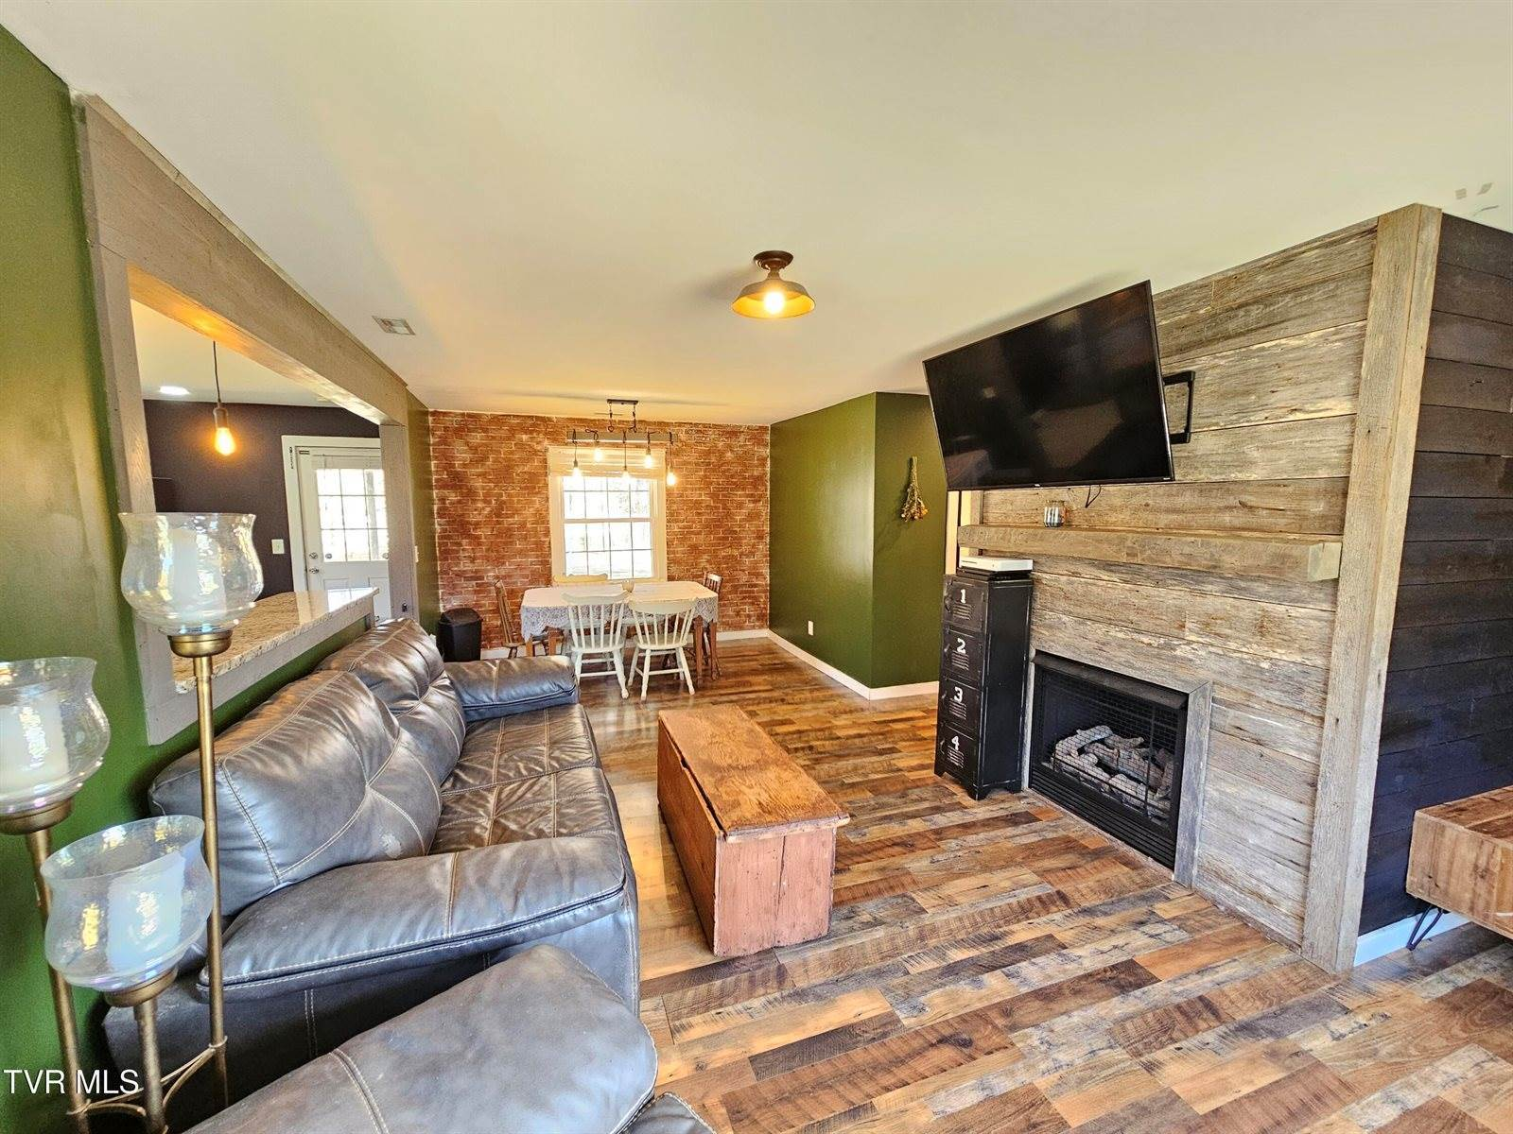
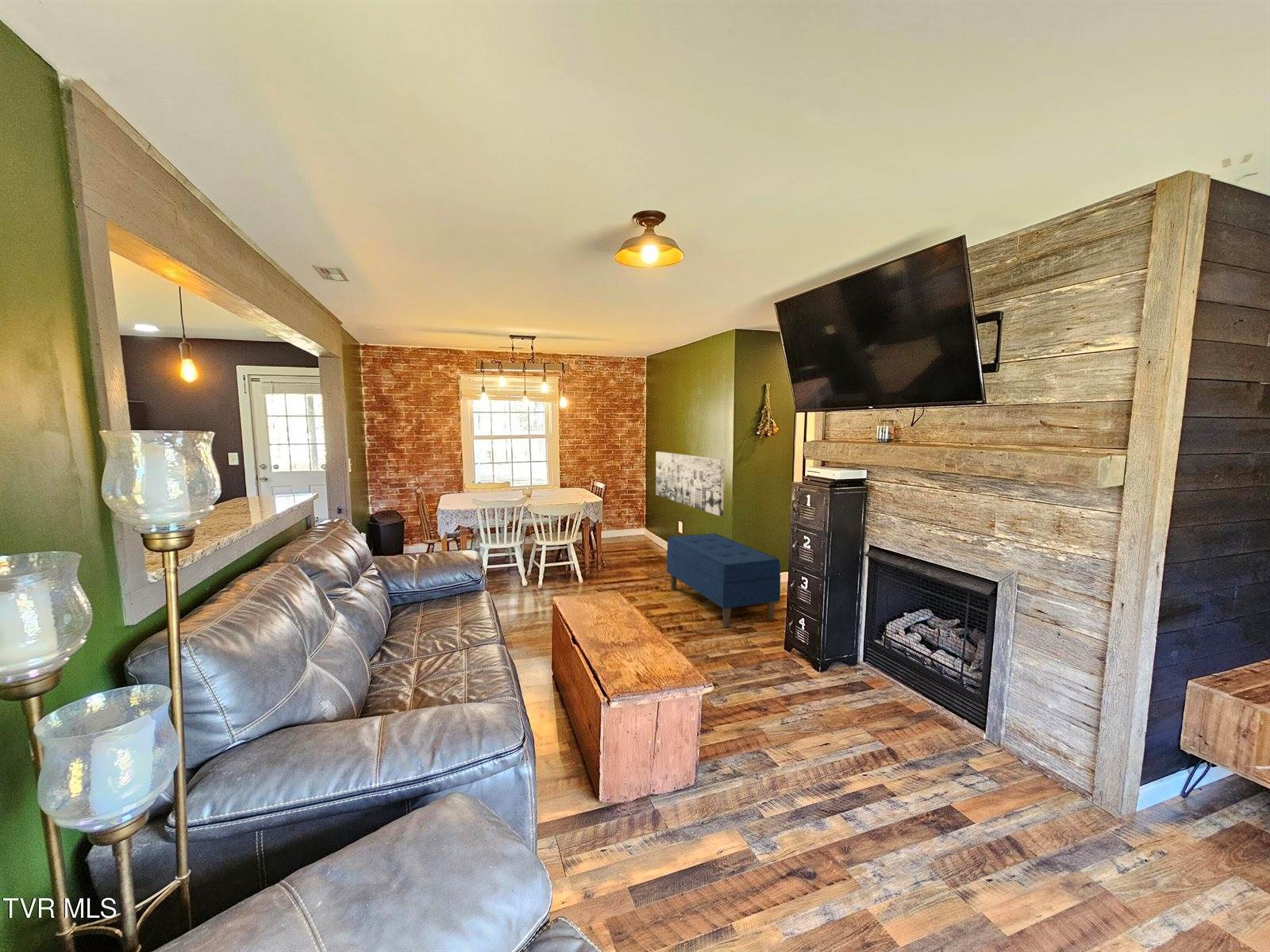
+ wall art [655,451,725,516]
+ bench [666,532,781,628]
